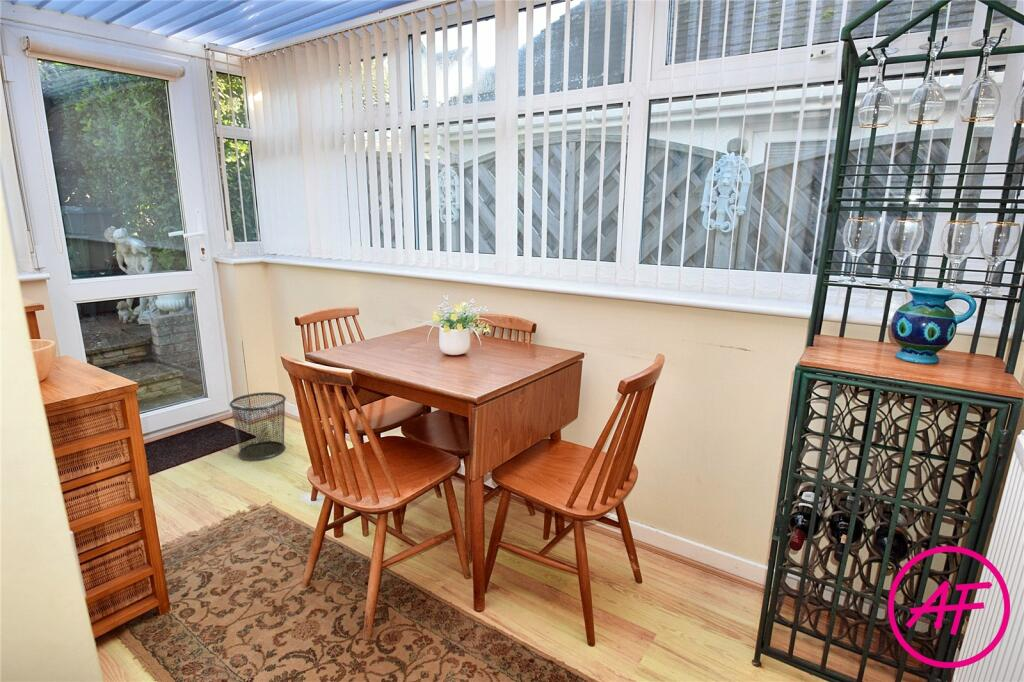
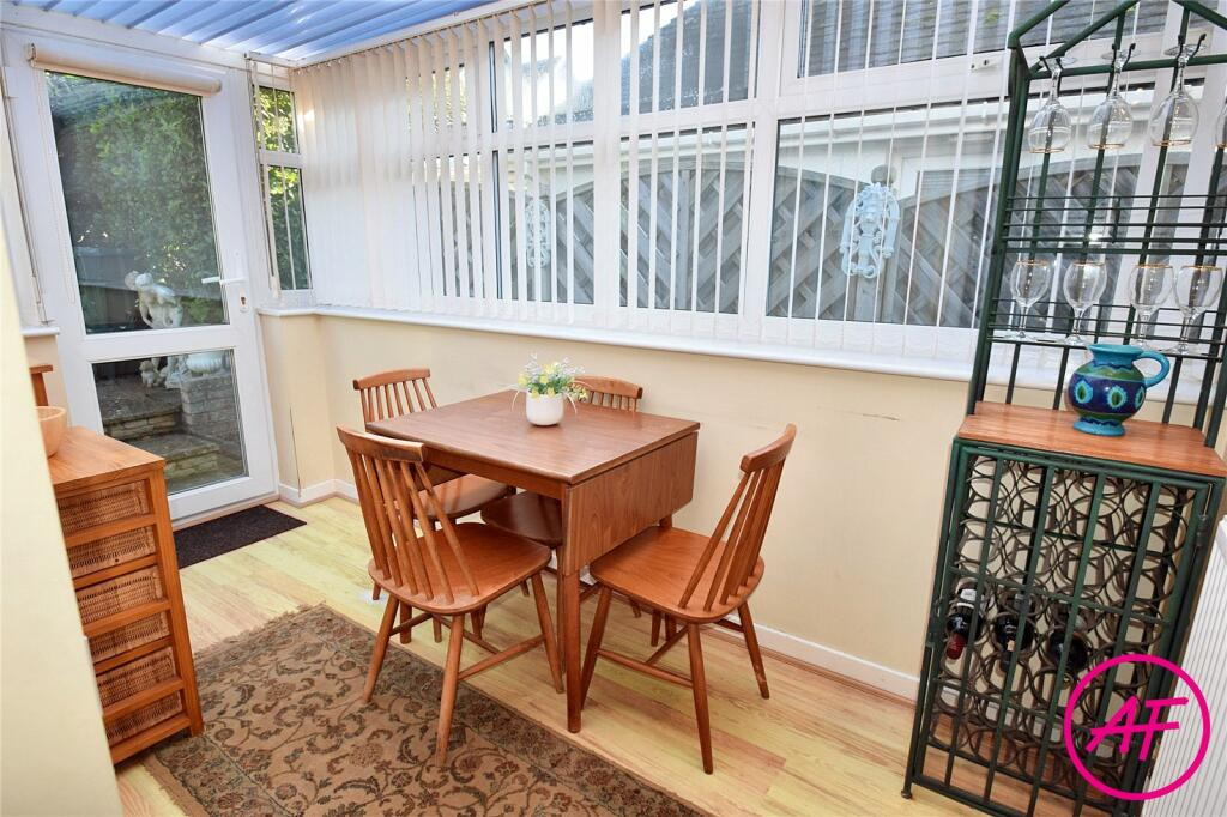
- waste bin [228,391,287,461]
